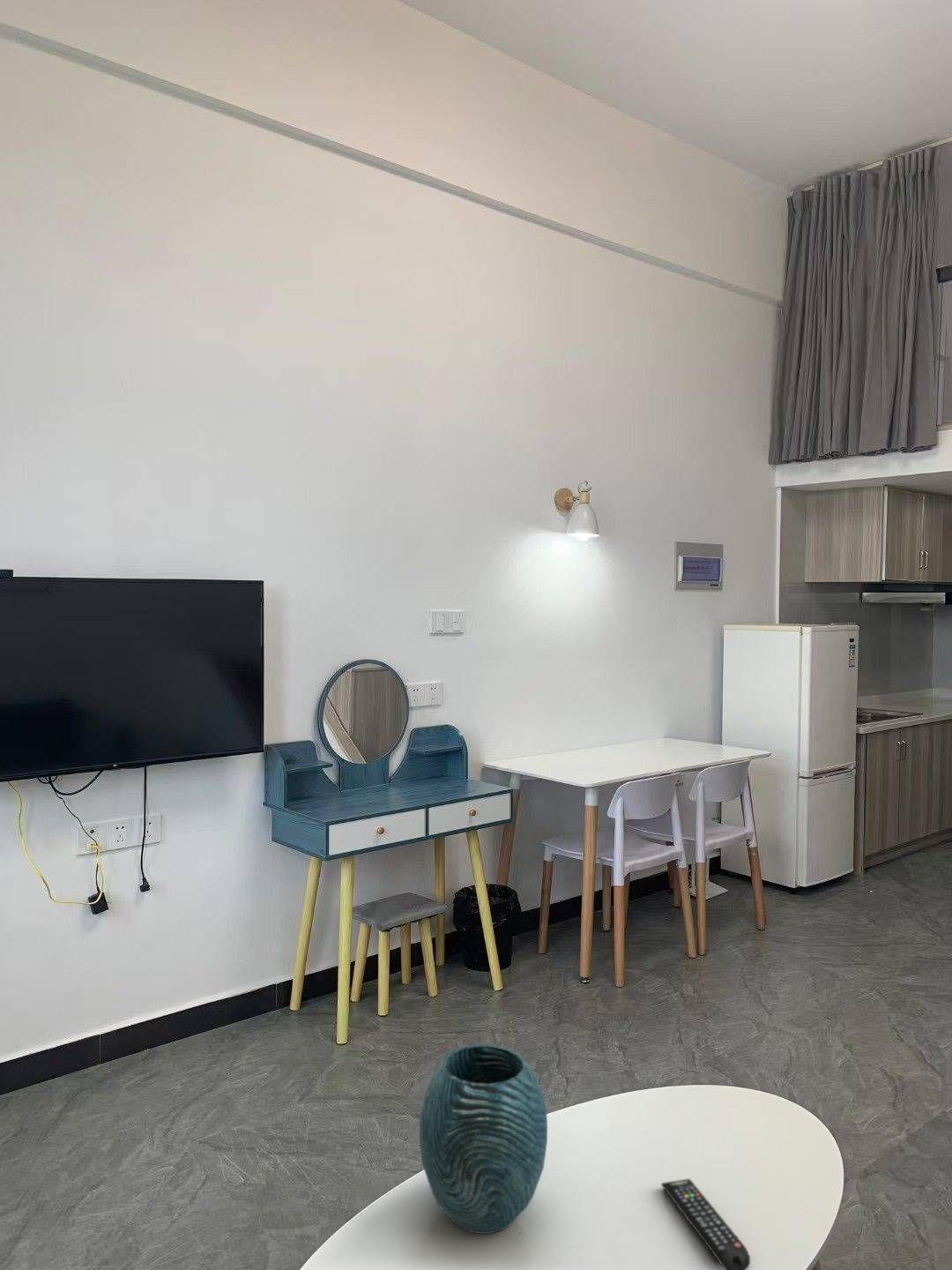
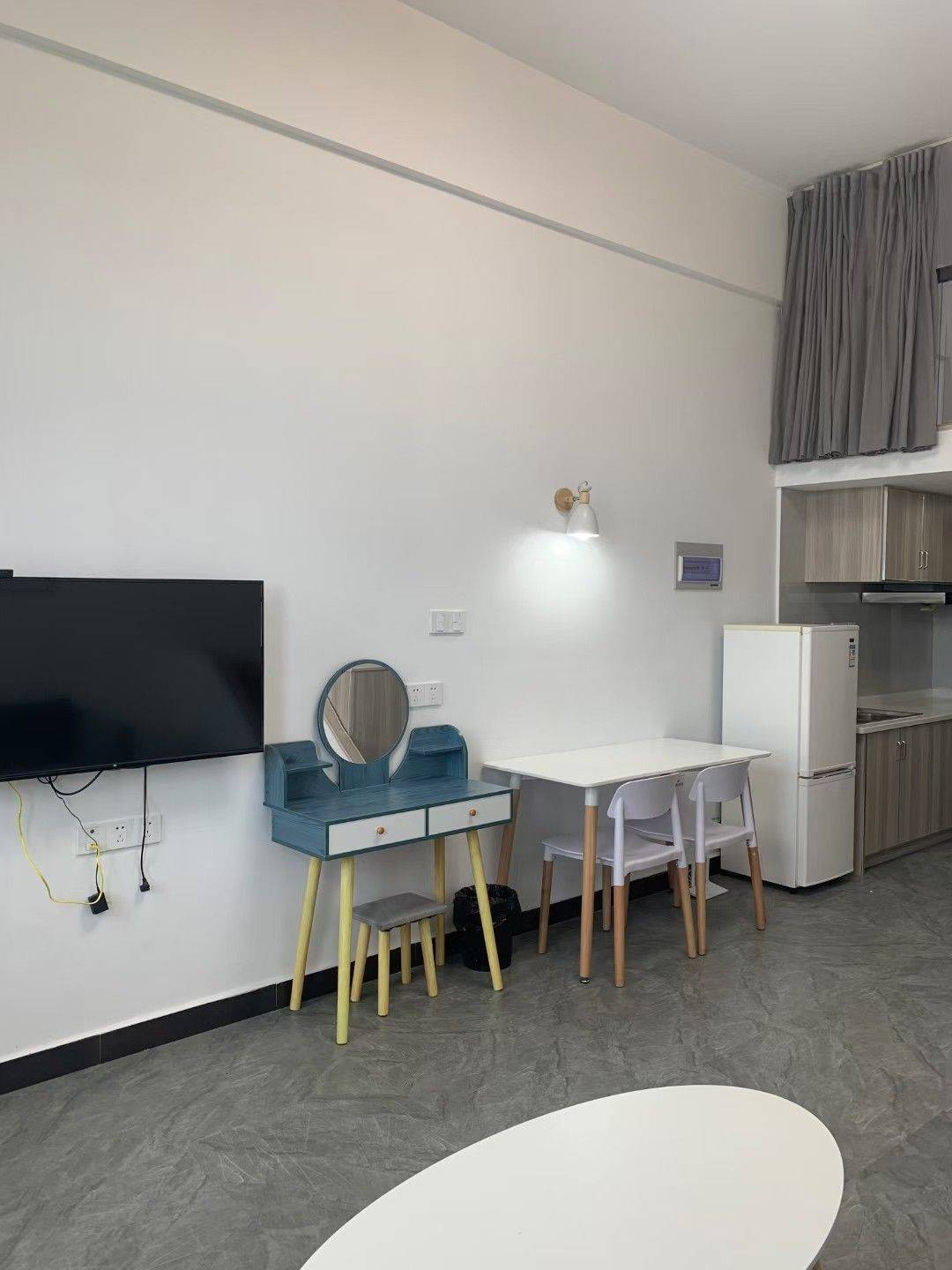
- remote control [660,1178,751,1270]
- vase [419,1043,548,1235]
